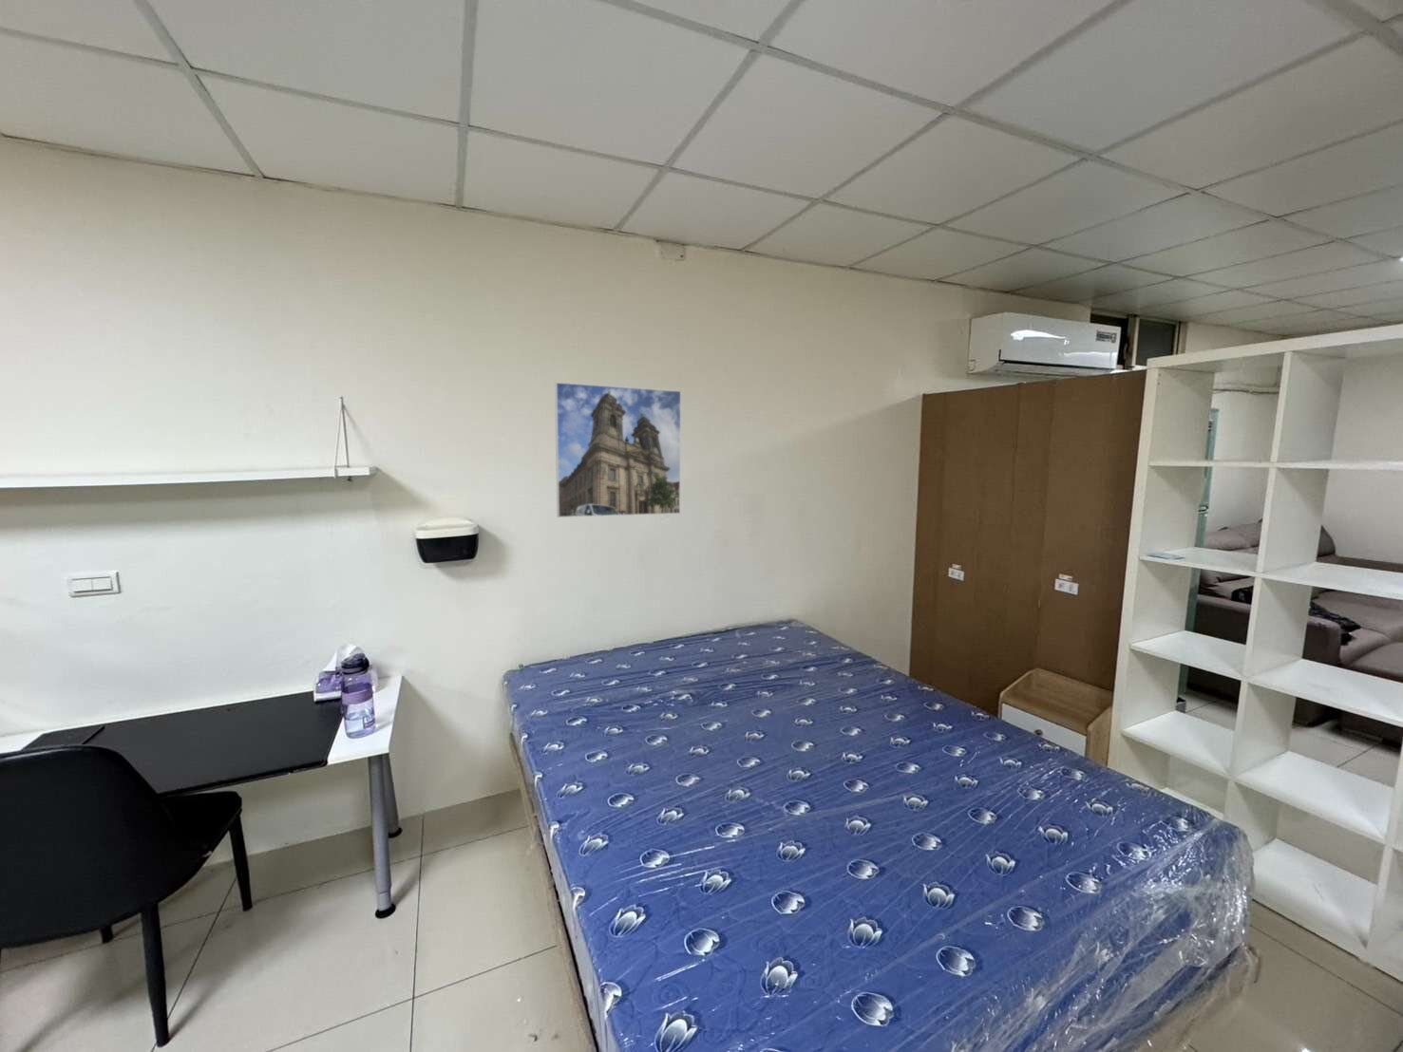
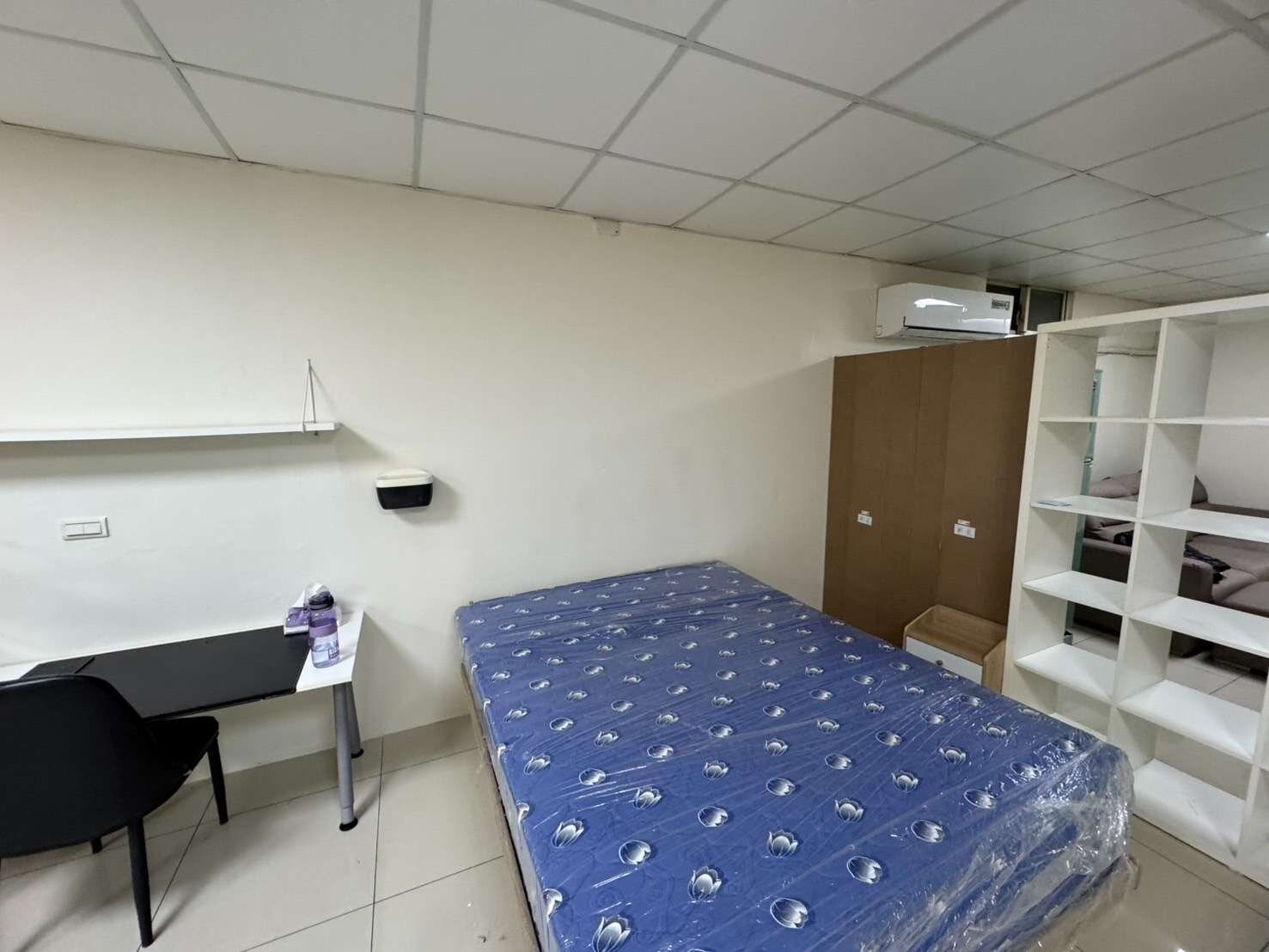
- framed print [554,381,682,518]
